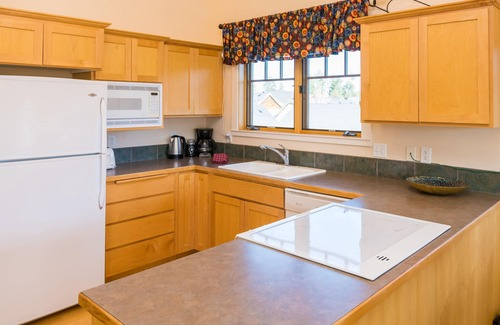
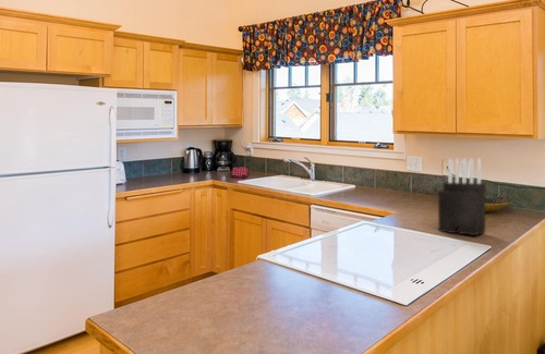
+ knife block [437,157,486,236]
